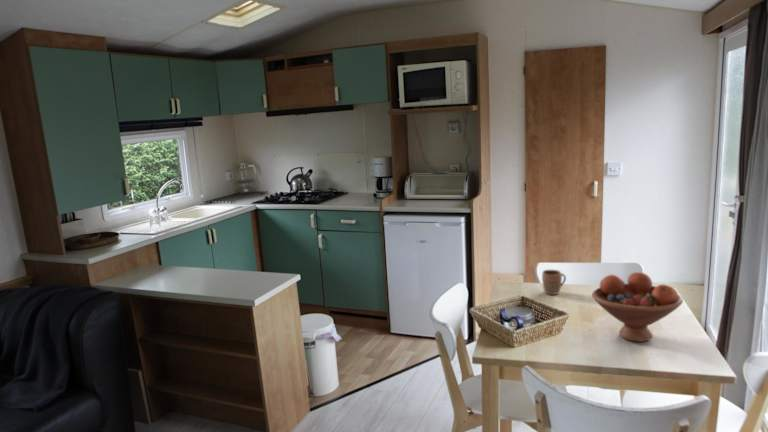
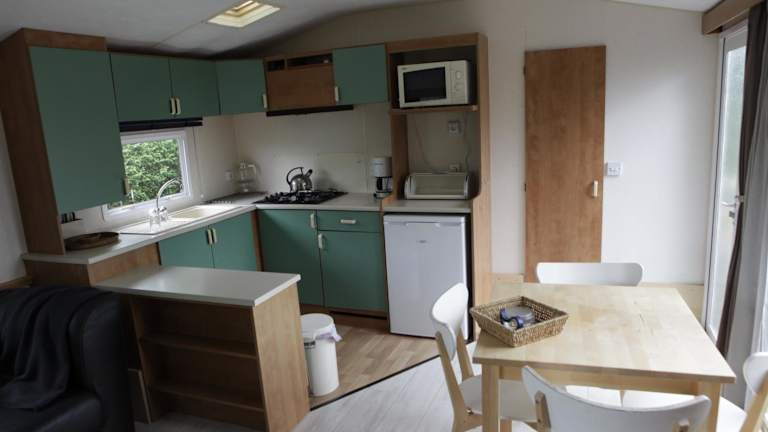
- fruit bowl [591,271,684,343]
- mug [541,269,567,296]
